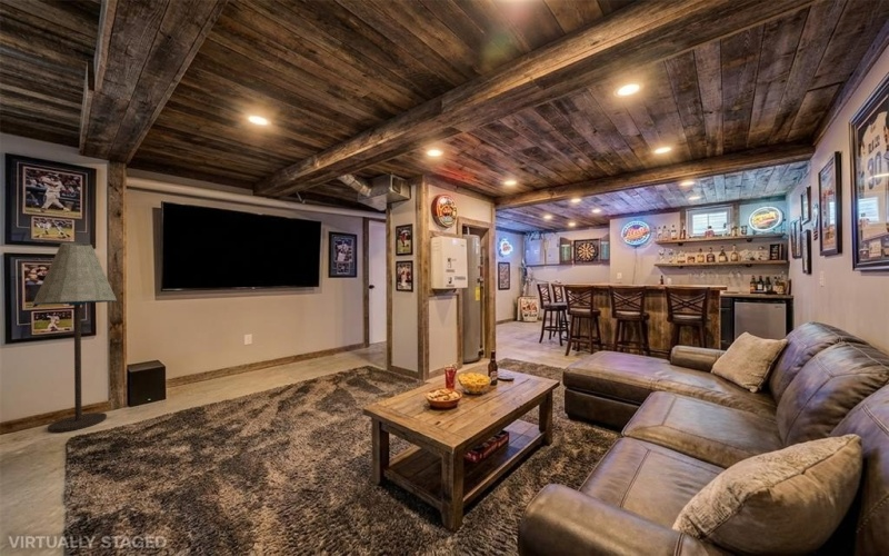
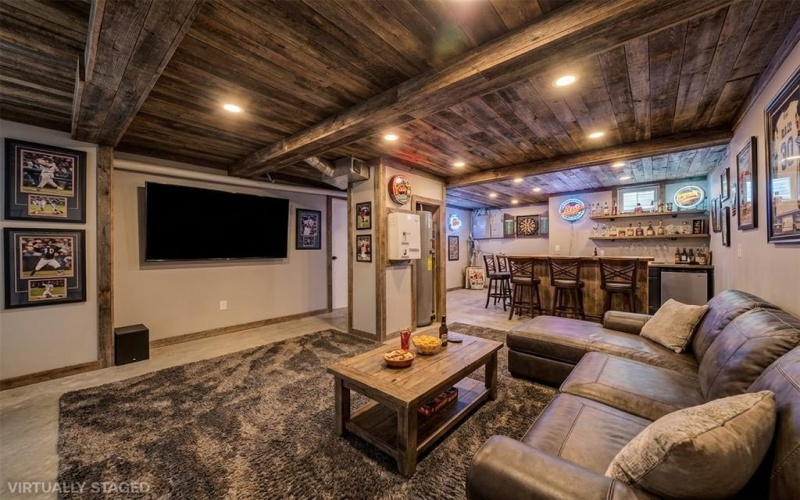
- floor lamp [32,242,118,434]
